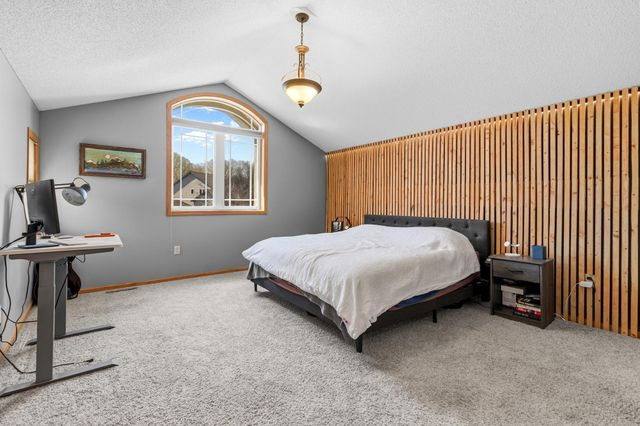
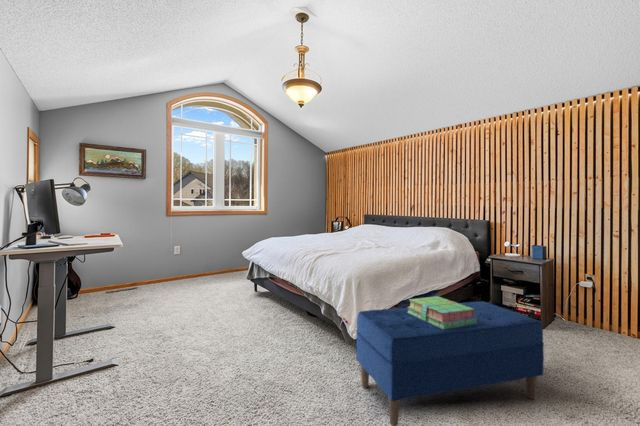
+ bench [355,300,545,426]
+ stack of books [406,295,478,329]
